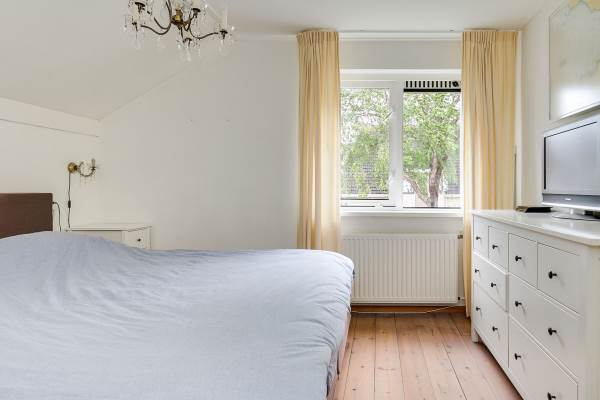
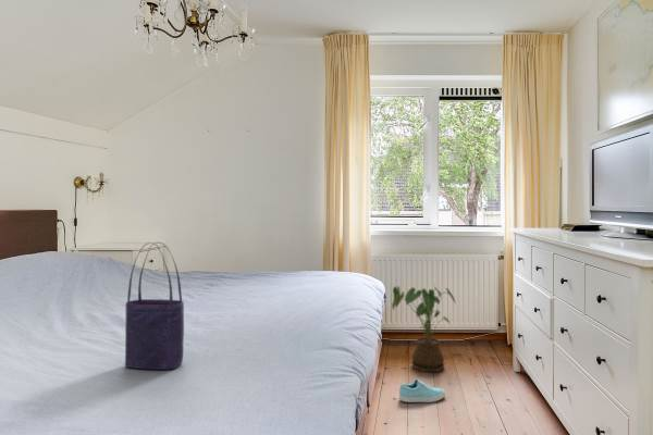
+ house plant [391,284,457,373]
+ tote bag [124,241,185,371]
+ sneaker [398,378,446,403]
